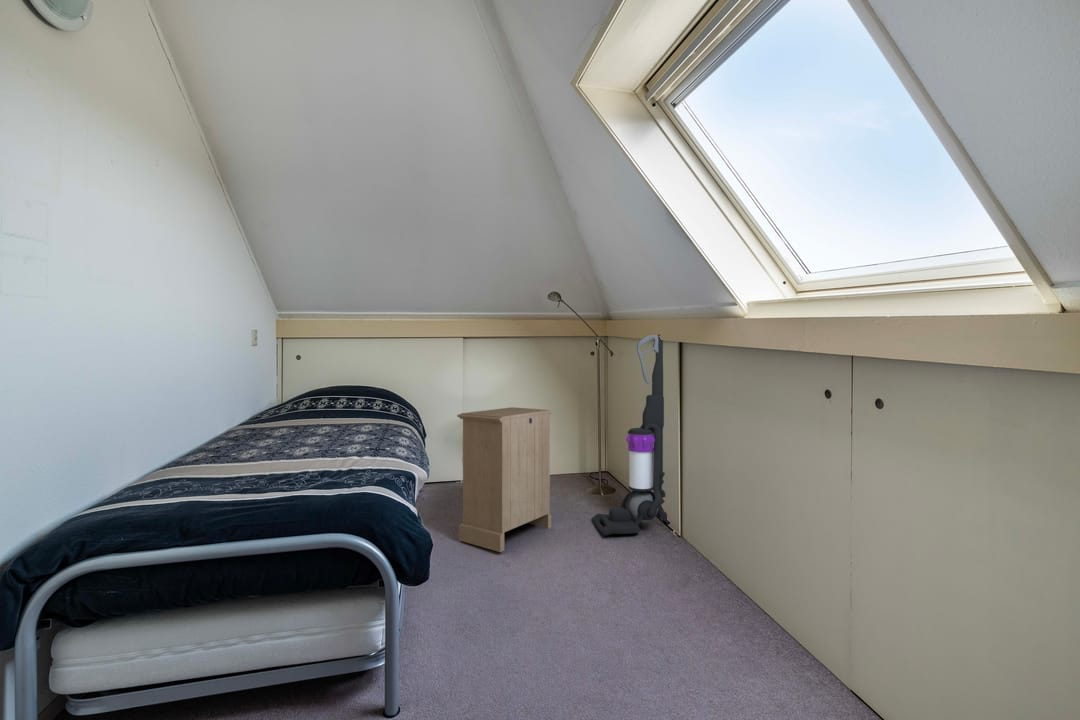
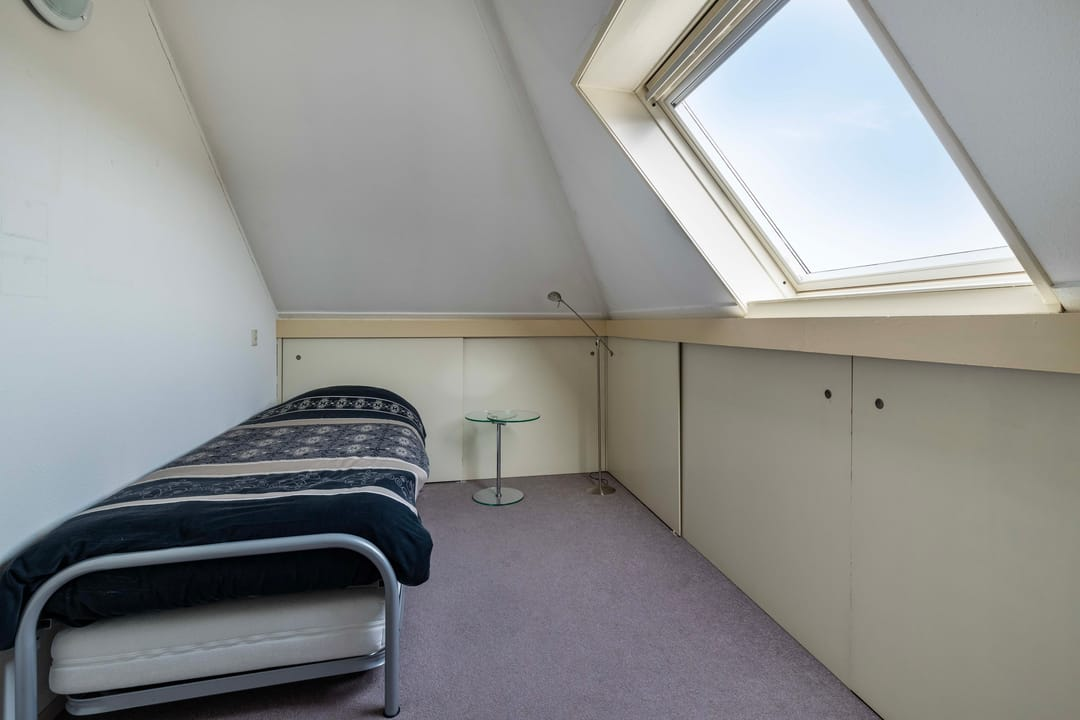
- cabinet [456,406,553,553]
- vacuum cleaner [591,334,671,537]
